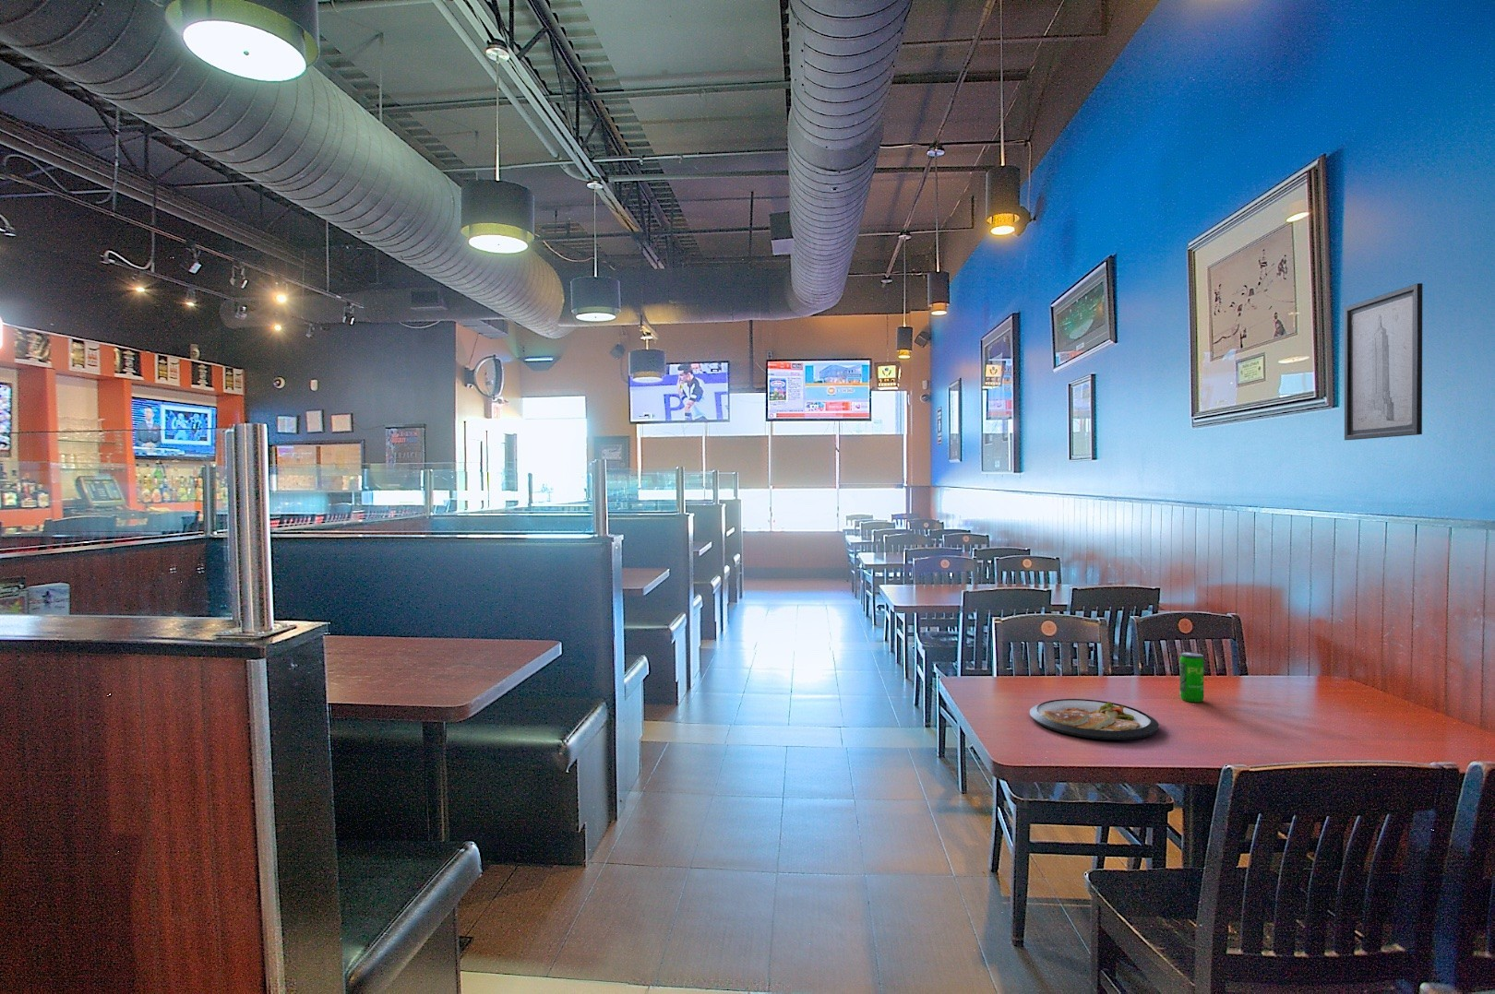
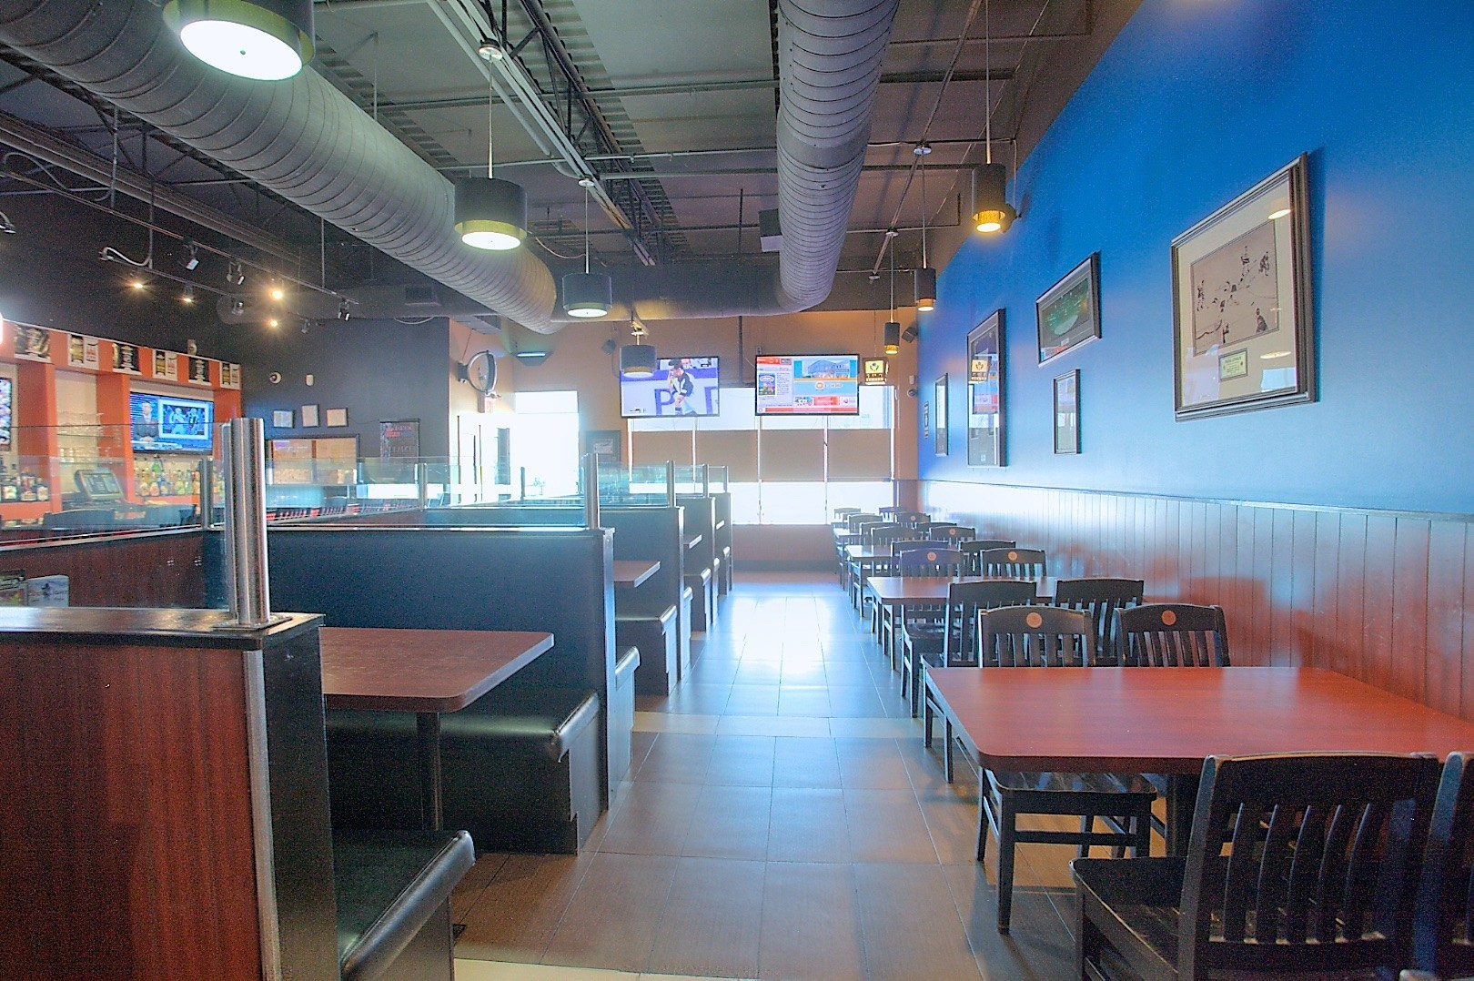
- wall art [1344,282,1423,440]
- beverage can [1180,651,1204,702]
- dish [1029,698,1160,740]
